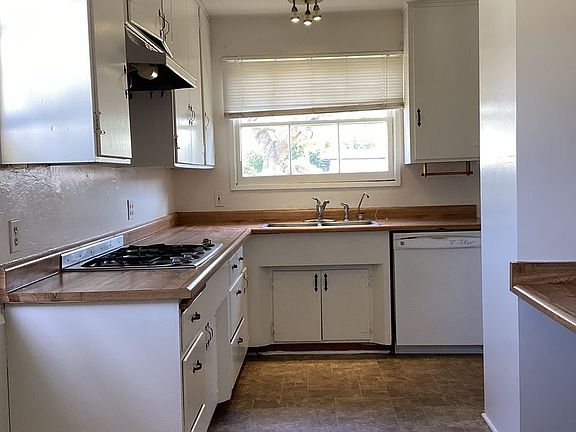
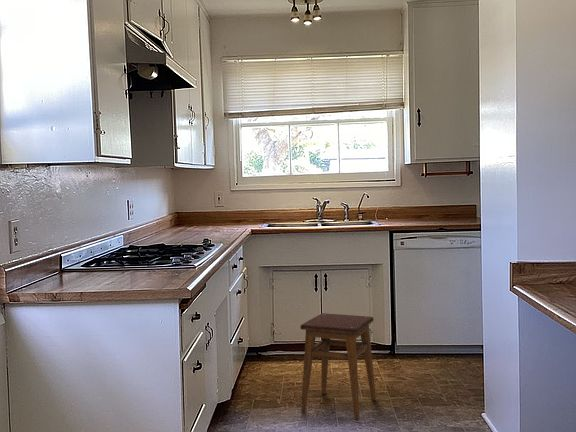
+ stool [299,312,377,420]
